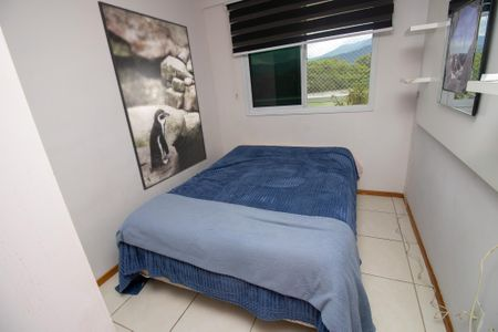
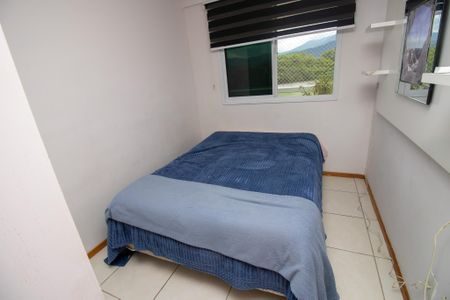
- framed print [96,0,208,191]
